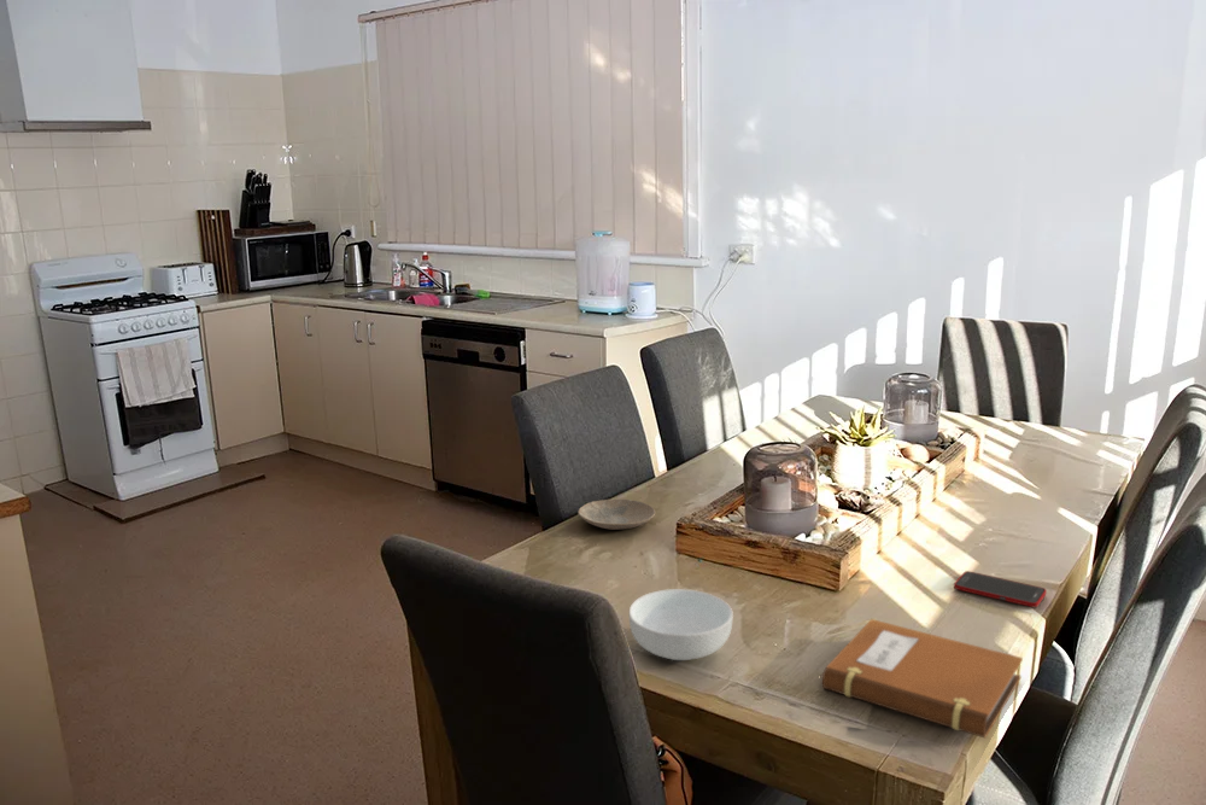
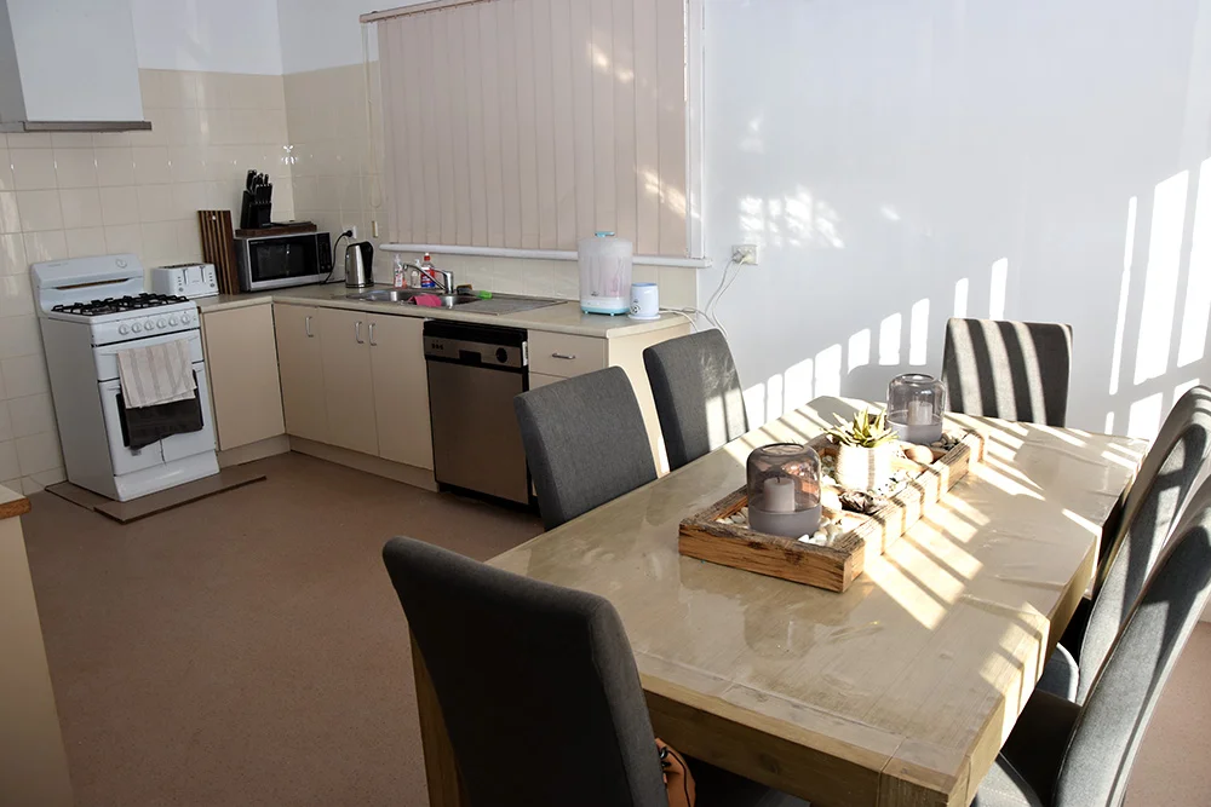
- plate [576,498,656,531]
- cereal bowl [628,588,734,661]
- notebook [821,618,1024,739]
- cell phone [953,570,1048,608]
